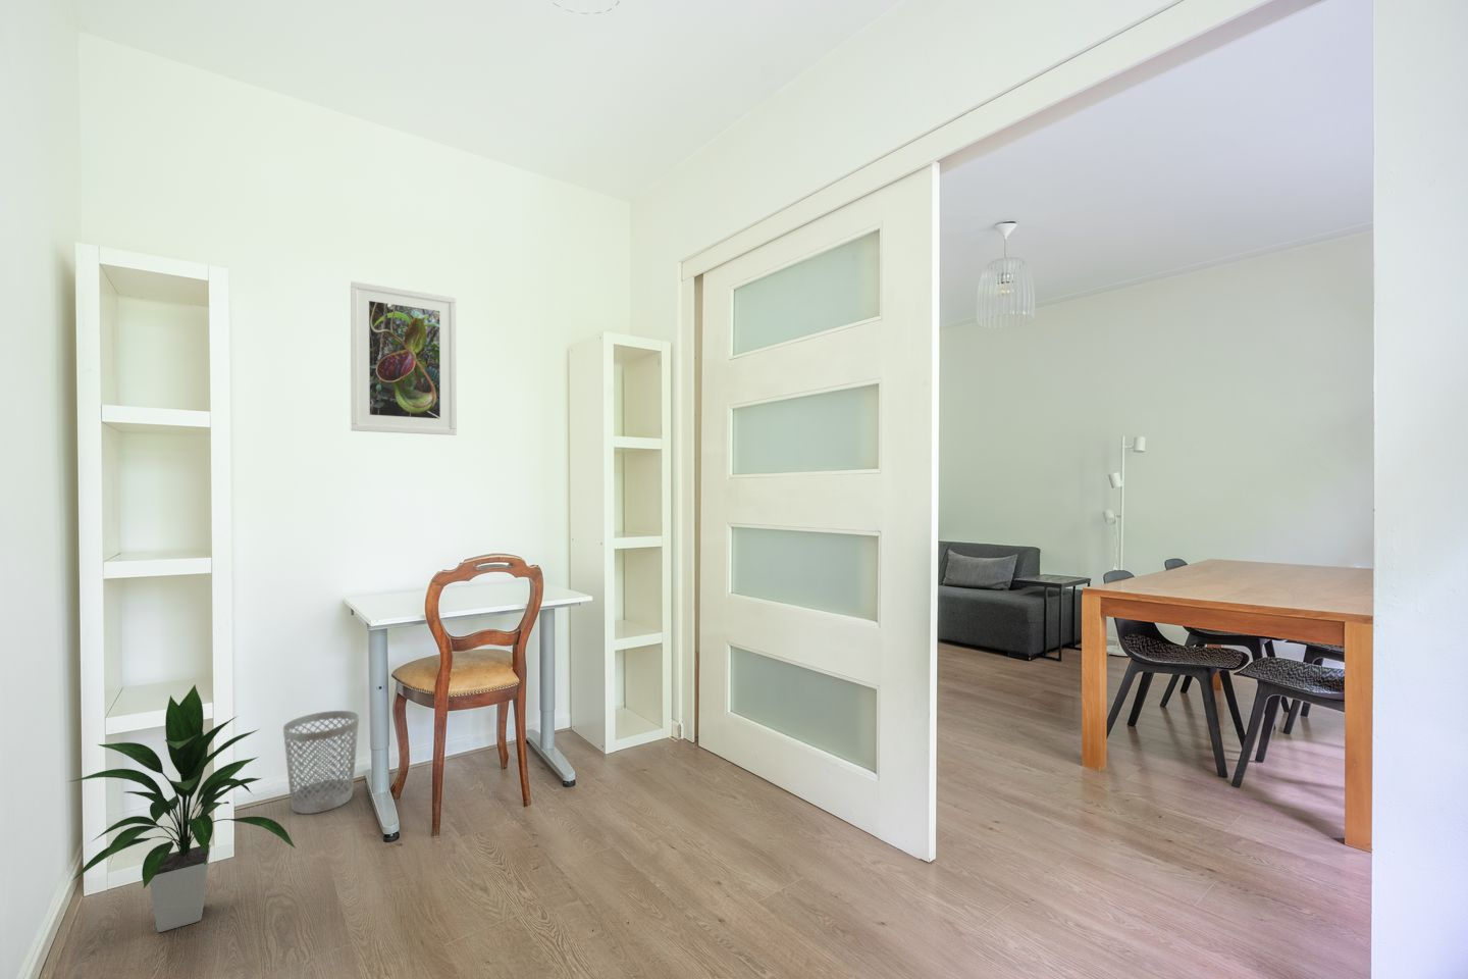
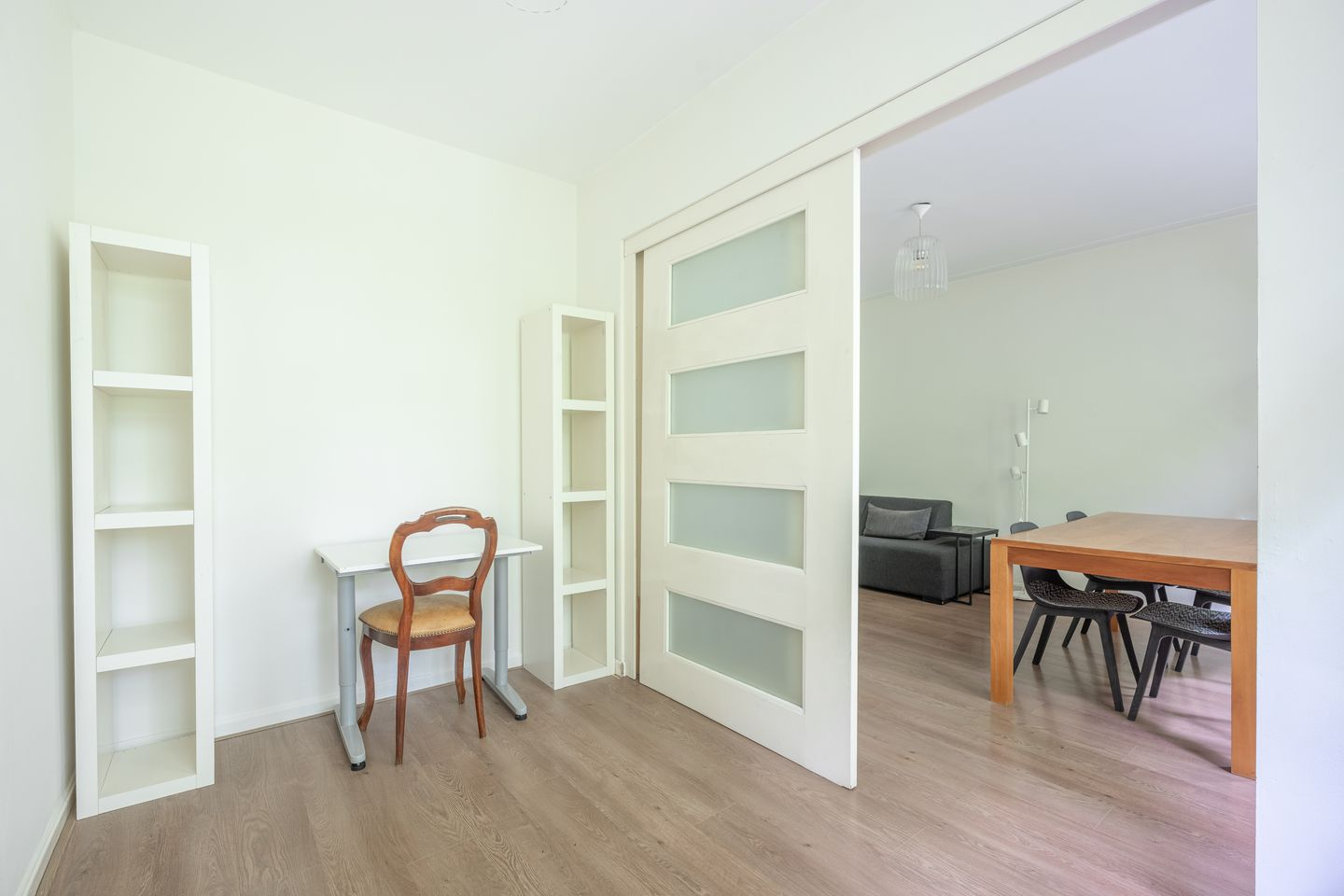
- indoor plant [67,683,297,933]
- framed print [348,281,458,436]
- wastebasket [283,710,359,815]
